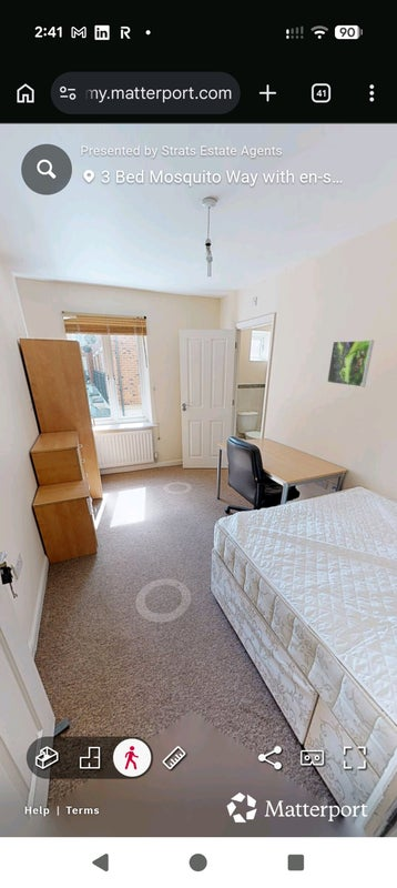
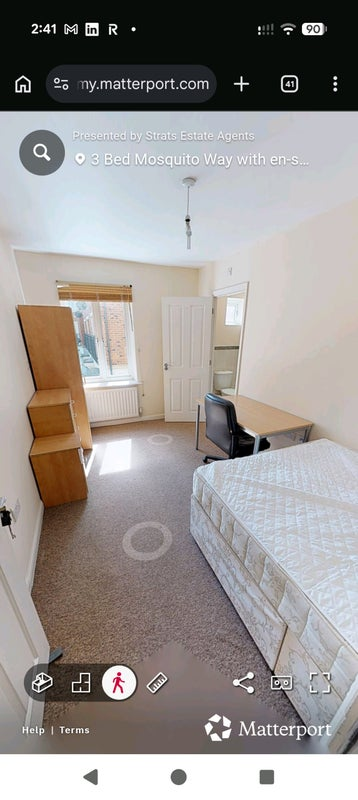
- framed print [326,340,375,389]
